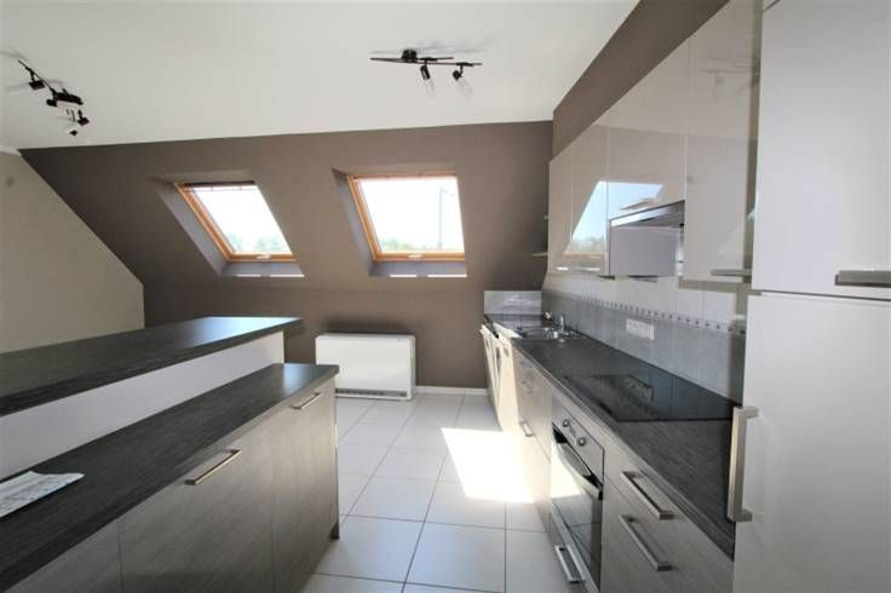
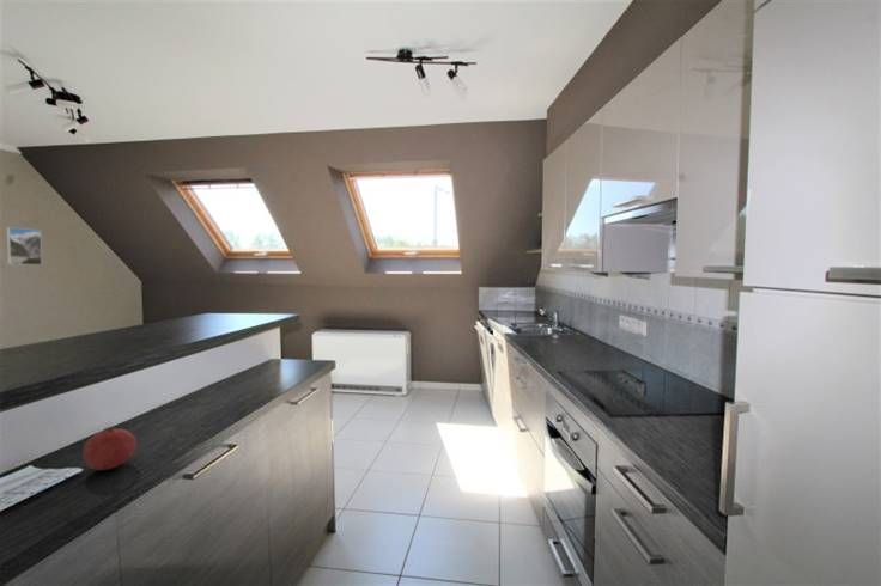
+ fruit [81,426,138,471]
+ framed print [6,226,43,267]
